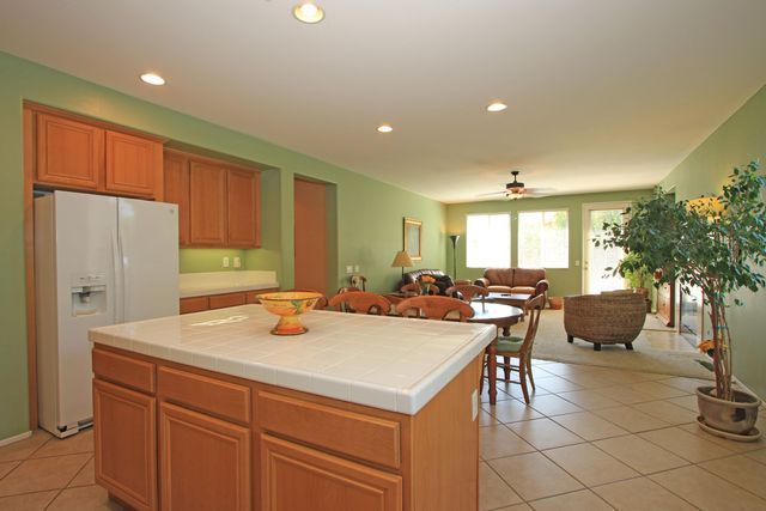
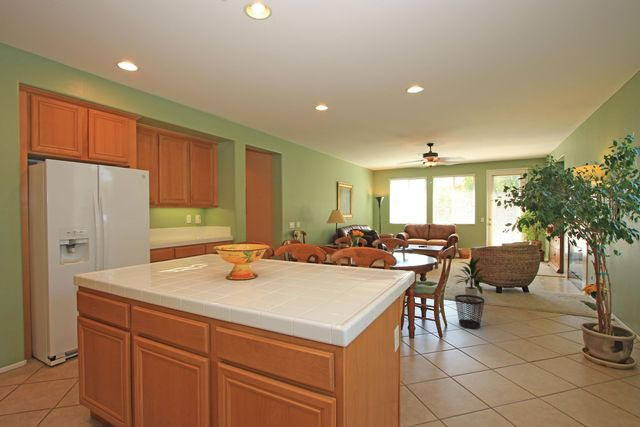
+ wastebasket [454,294,485,330]
+ indoor plant [452,256,487,301]
